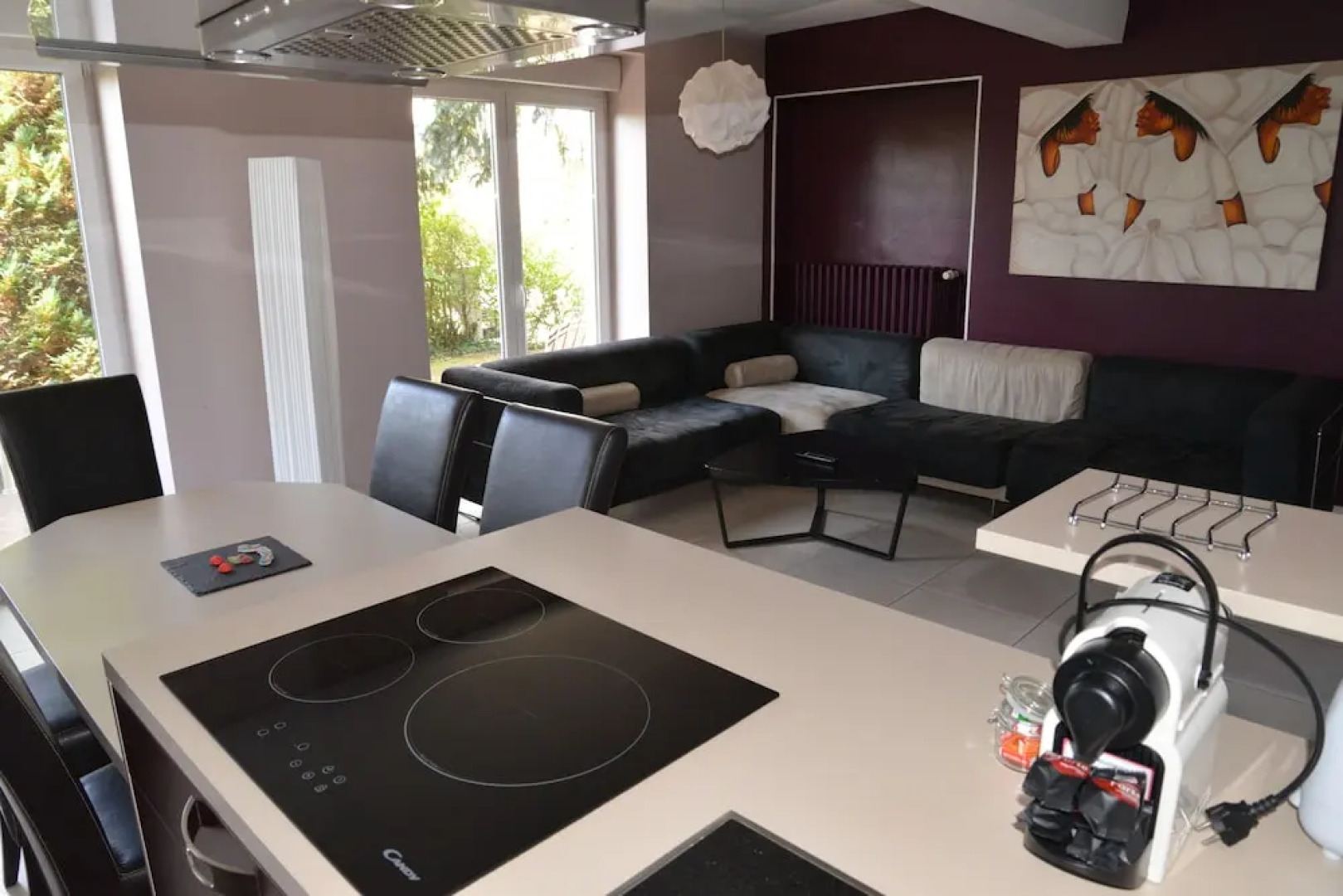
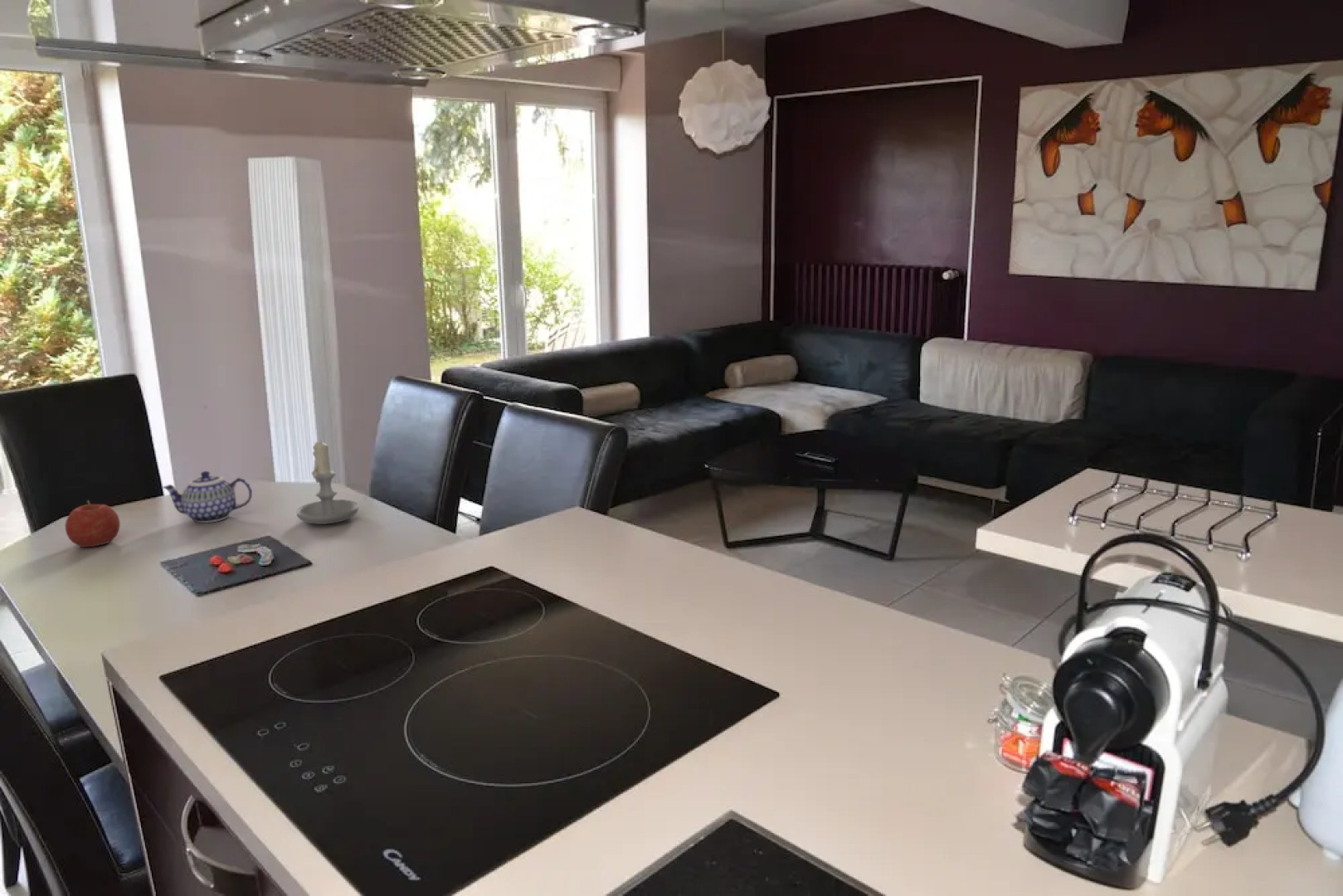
+ fruit [65,499,121,548]
+ candle [296,438,359,525]
+ teapot [161,470,253,523]
